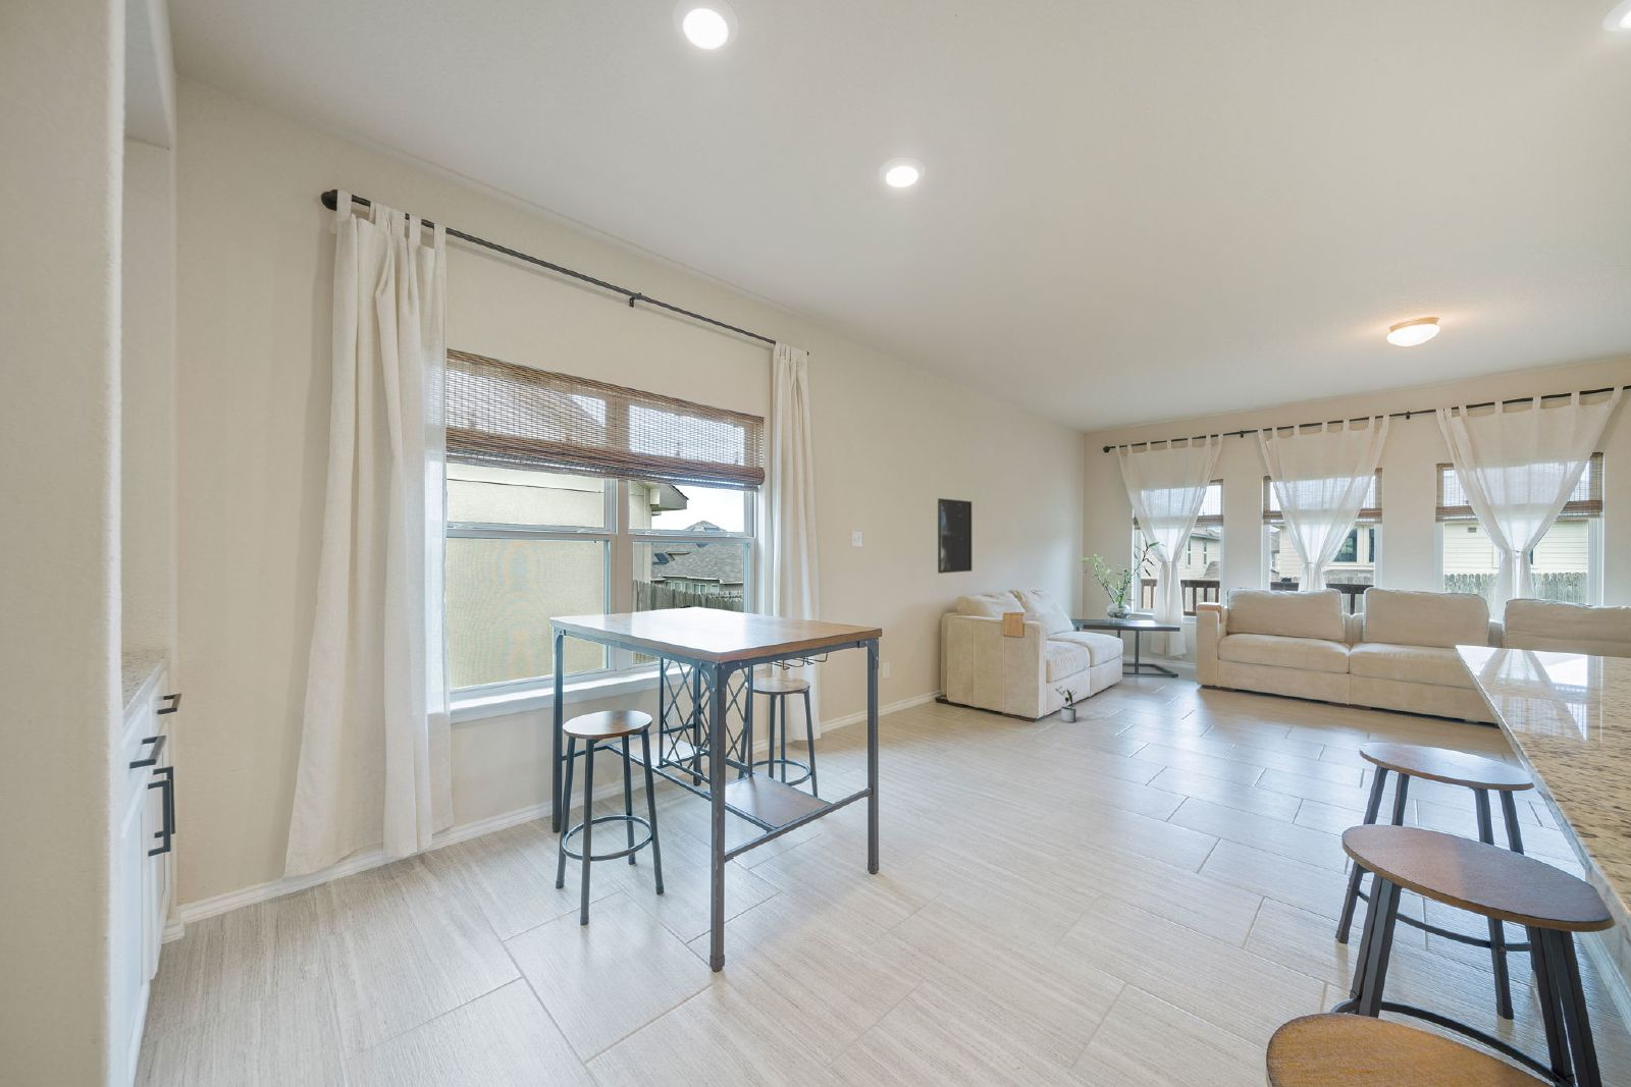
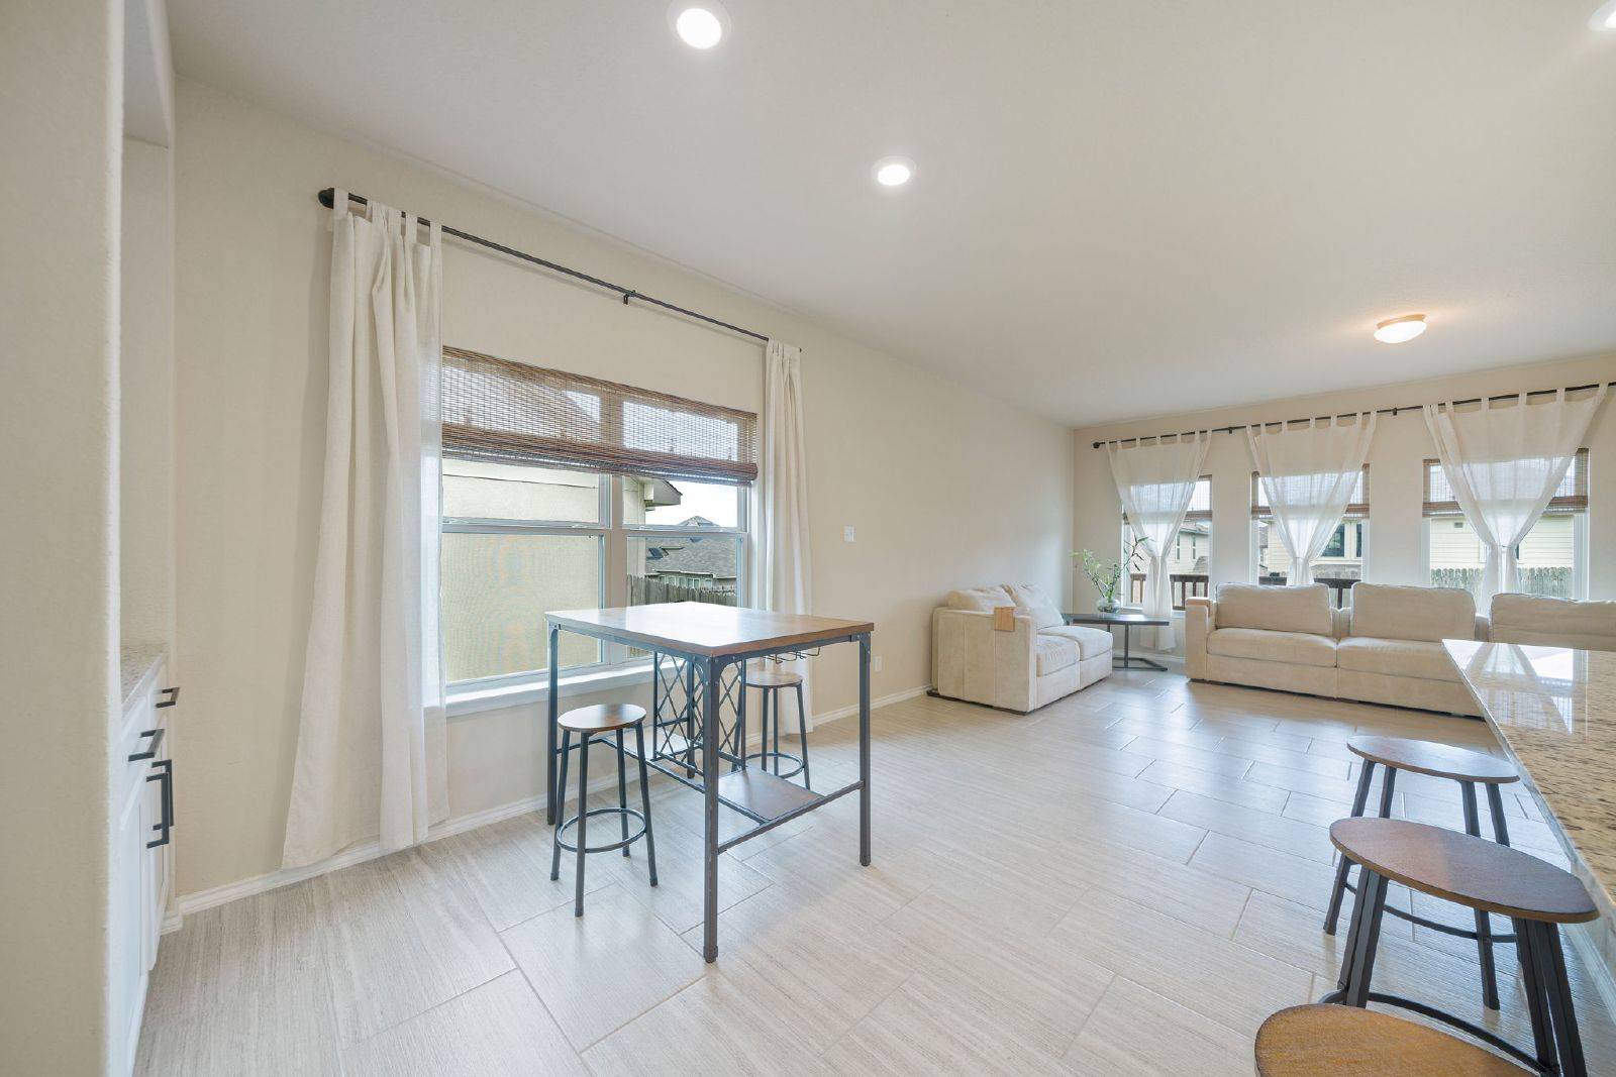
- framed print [937,497,972,575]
- potted plant [1055,685,1078,723]
